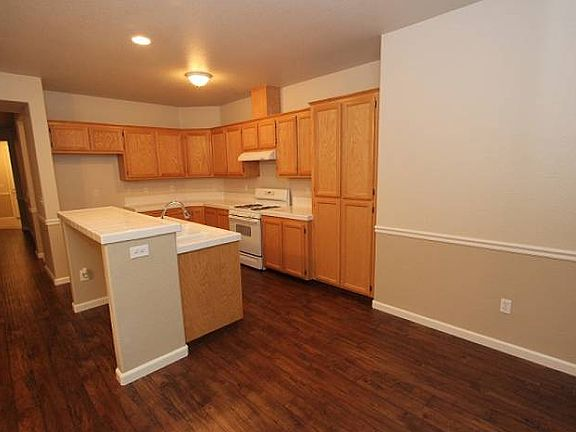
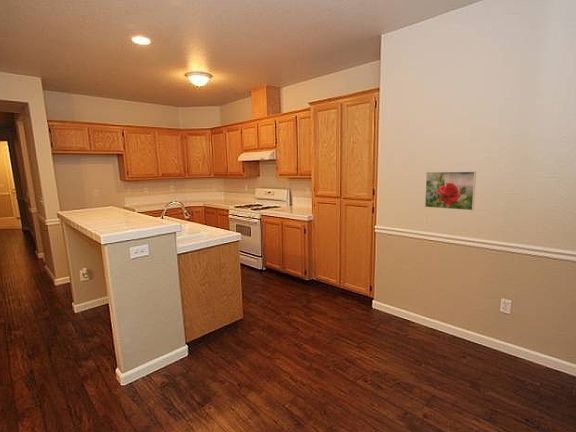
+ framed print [424,170,477,211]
